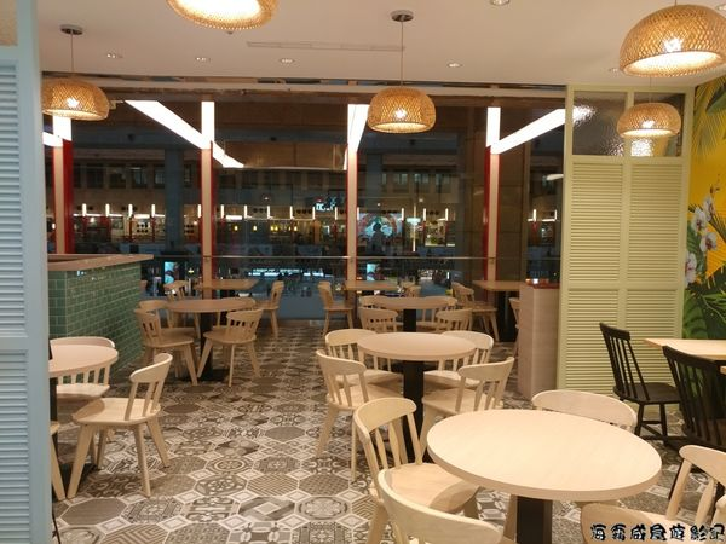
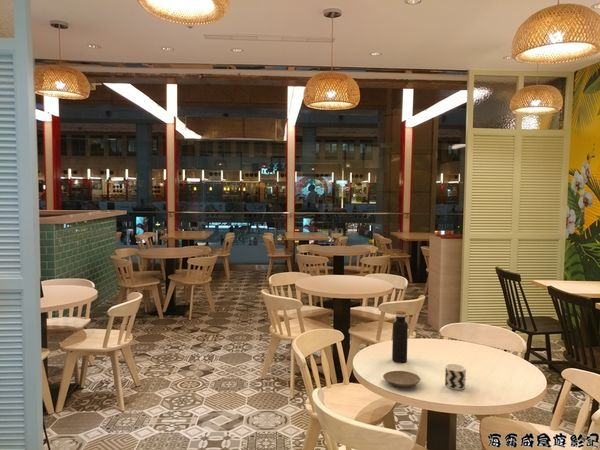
+ water bottle [391,310,409,364]
+ cup [444,363,467,391]
+ plate [382,370,421,388]
